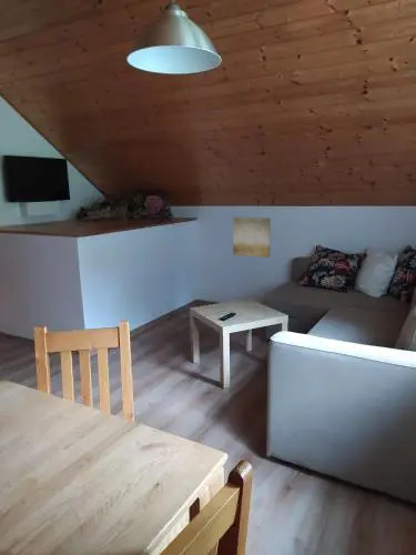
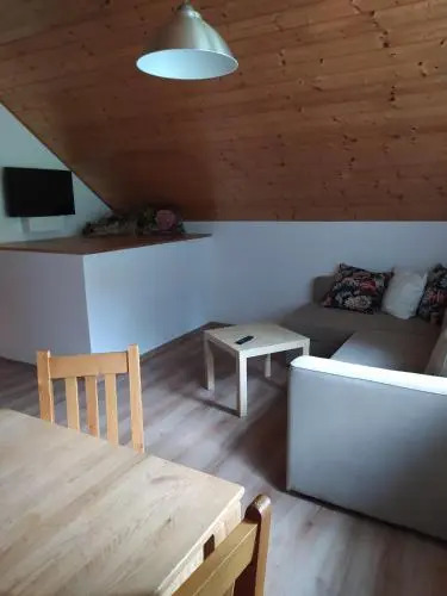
- wall art [232,216,272,259]
